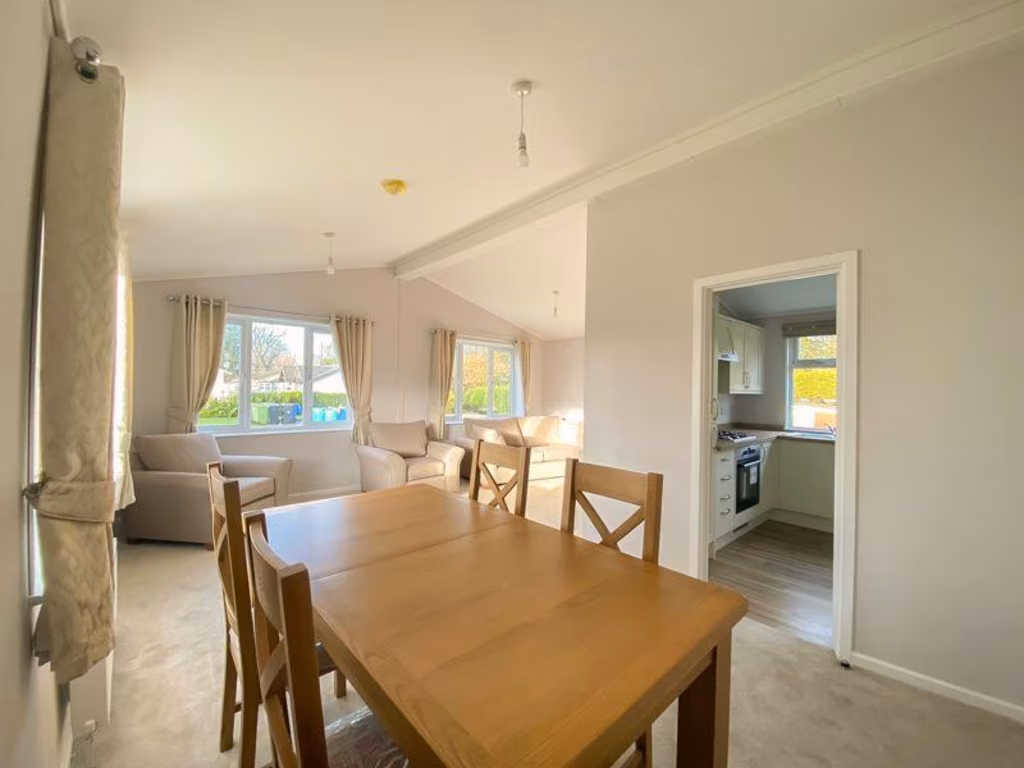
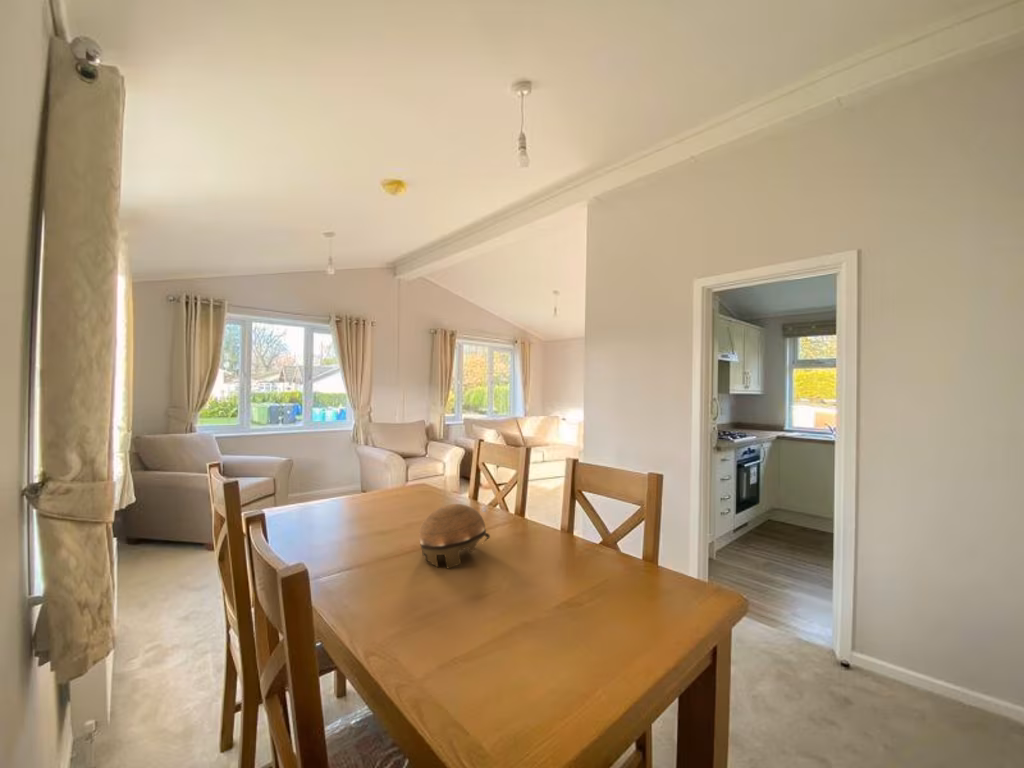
+ decorative bowl [418,503,491,570]
